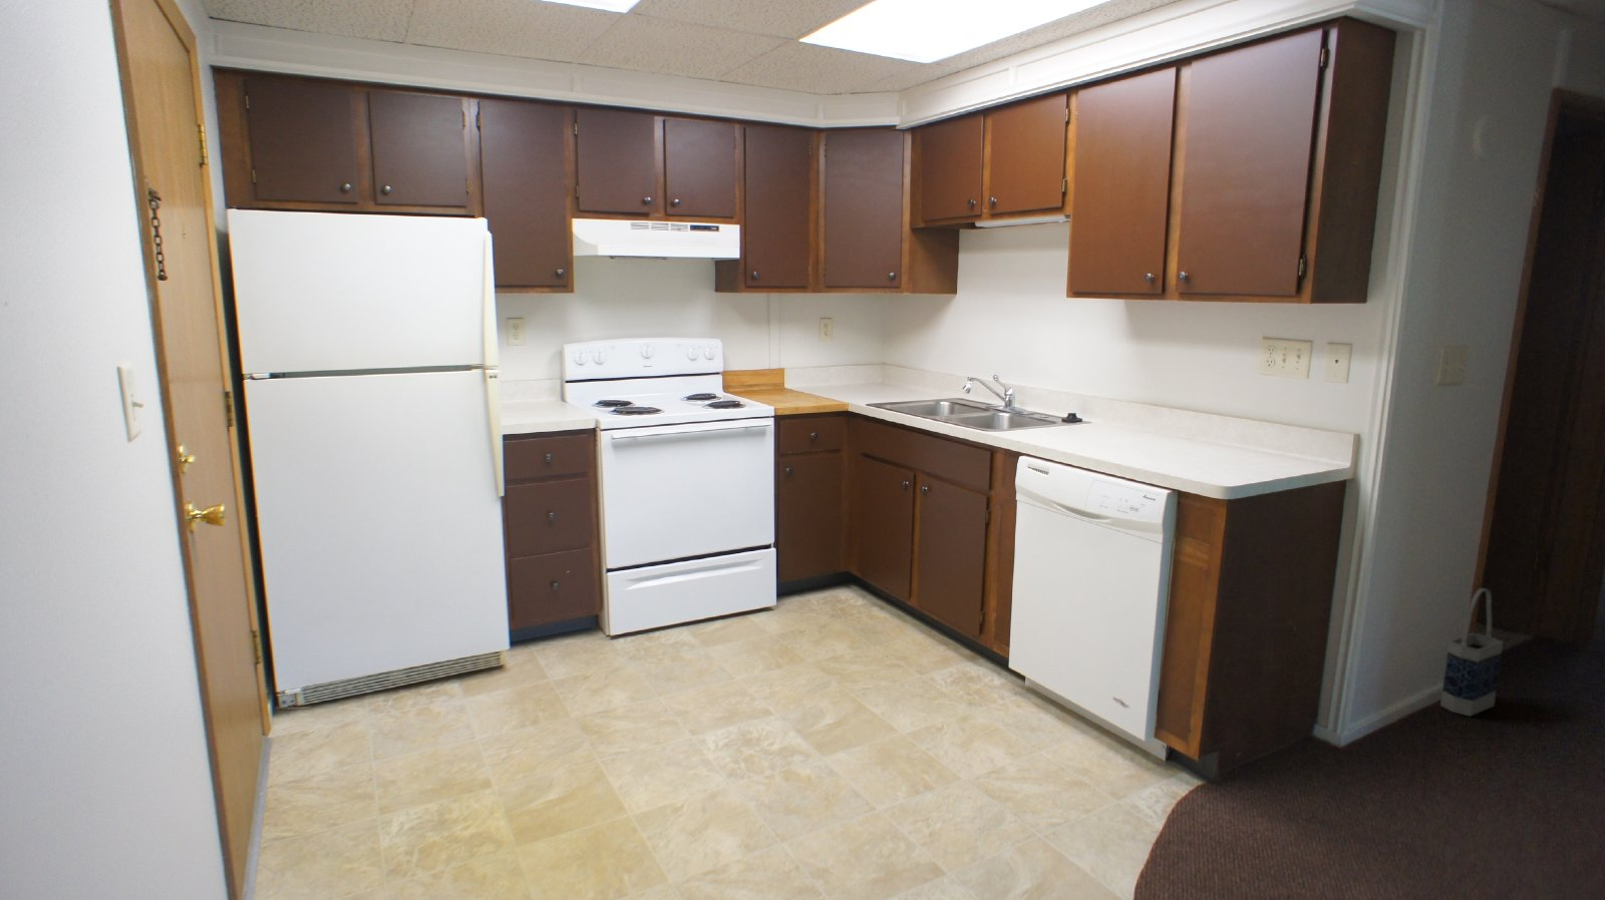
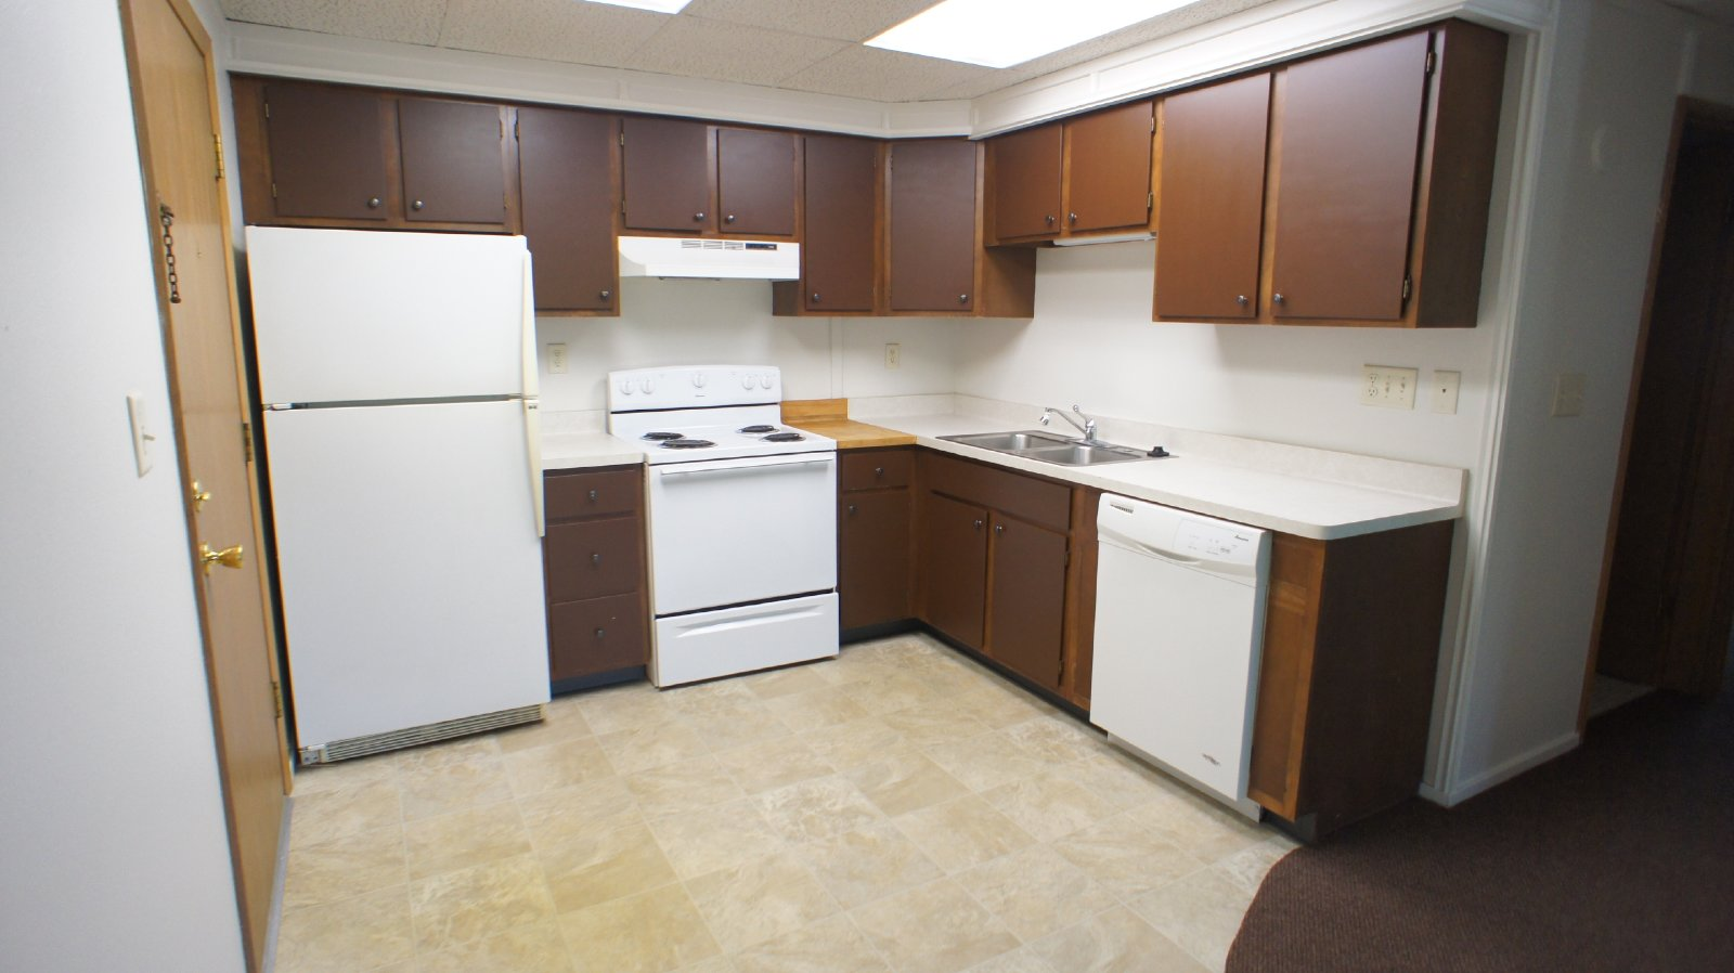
- bag [1440,587,1504,717]
